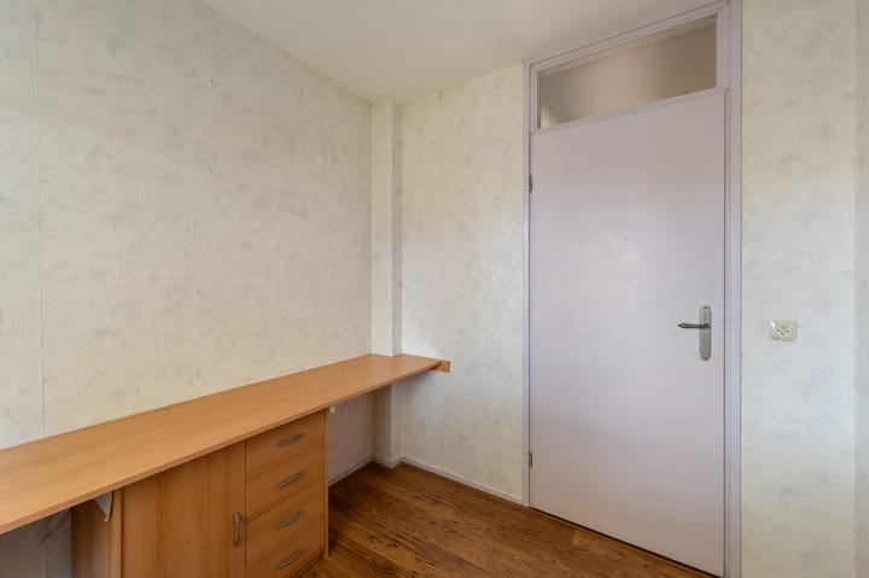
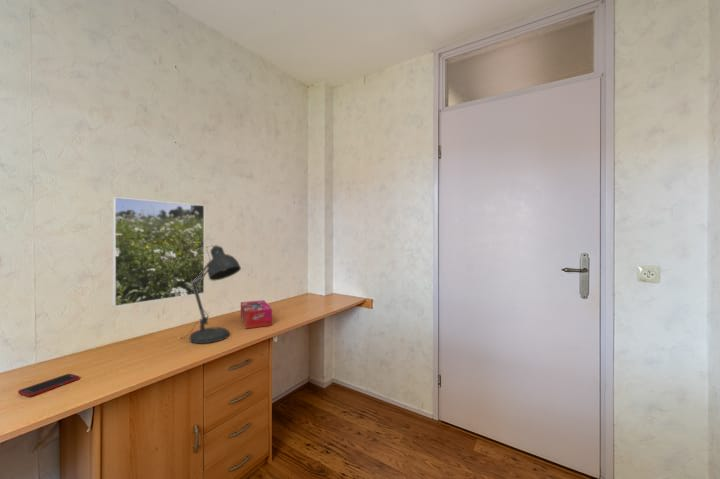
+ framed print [111,196,205,308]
+ cell phone [17,373,81,398]
+ tissue box [240,299,273,330]
+ desk lamp [181,244,242,344]
